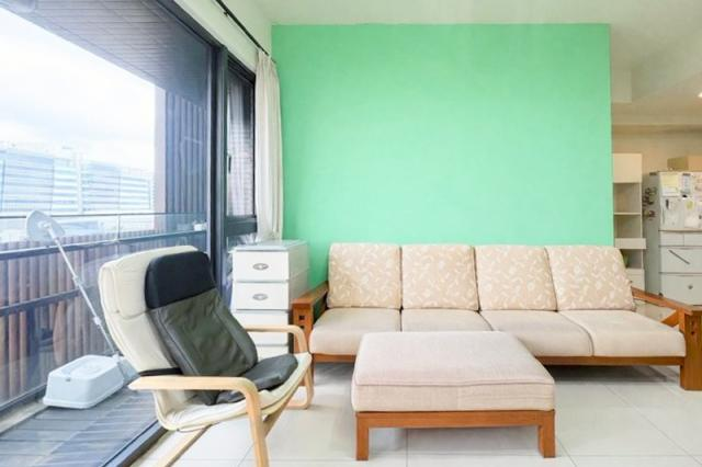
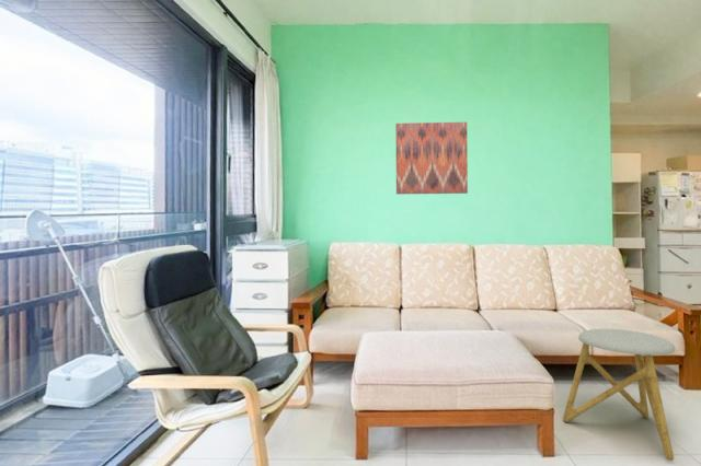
+ wall art [394,121,469,196]
+ stool [562,328,677,462]
